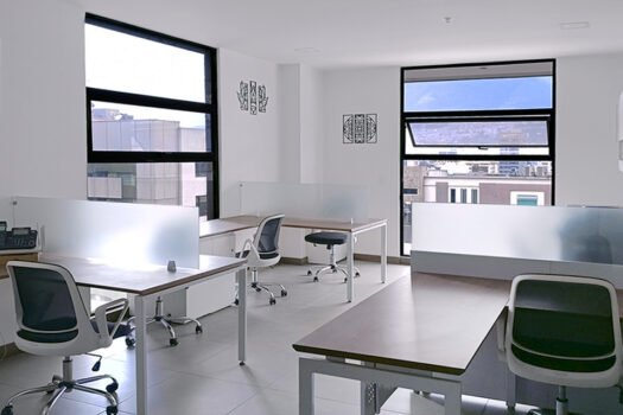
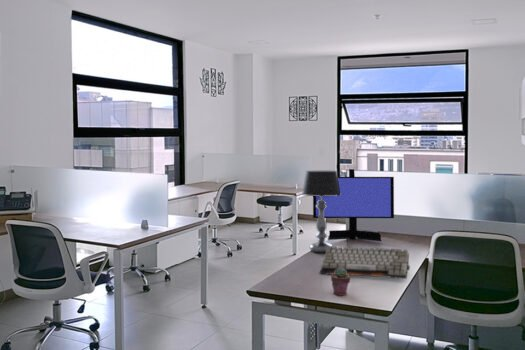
+ potted succulent [330,268,351,296]
+ monitor [312,168,395,242]
+ table lamp [301,170,341,253]
+ keyboard [318,246,411,280]
